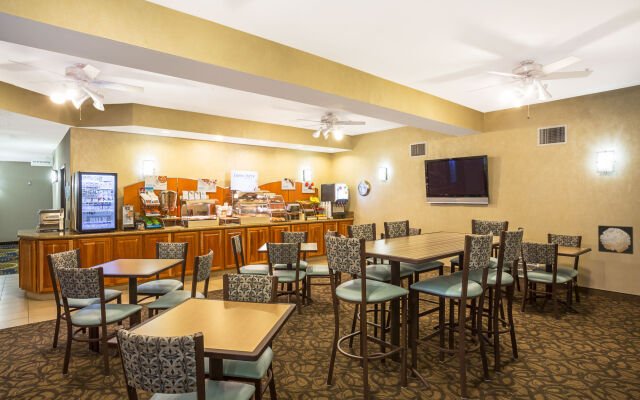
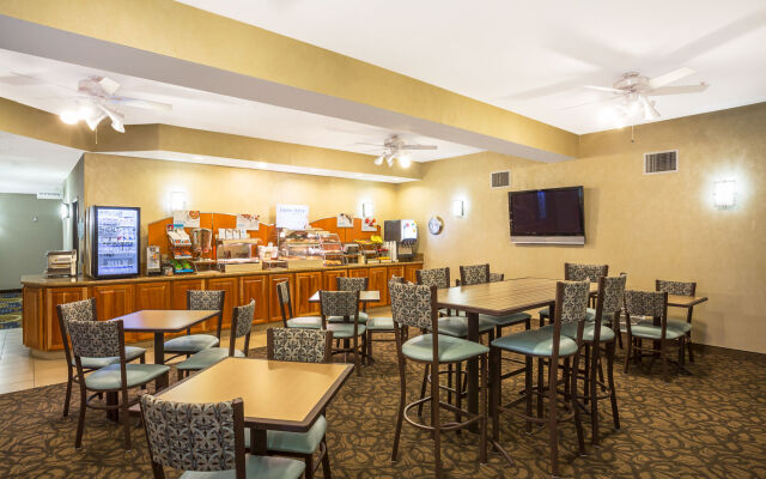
- wall art [597,224,634,255]
